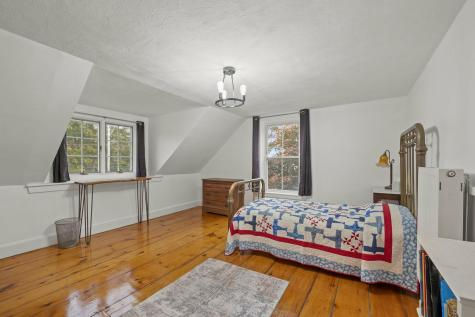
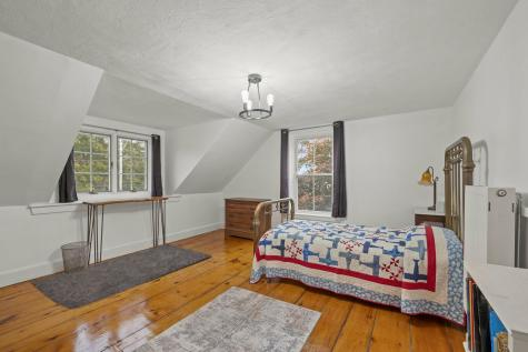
+ rug [29,243,212,310]
